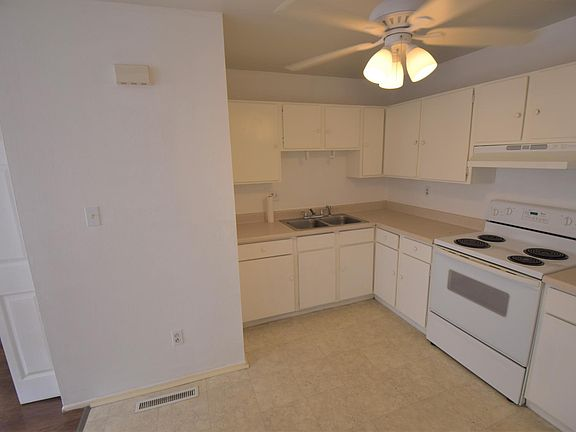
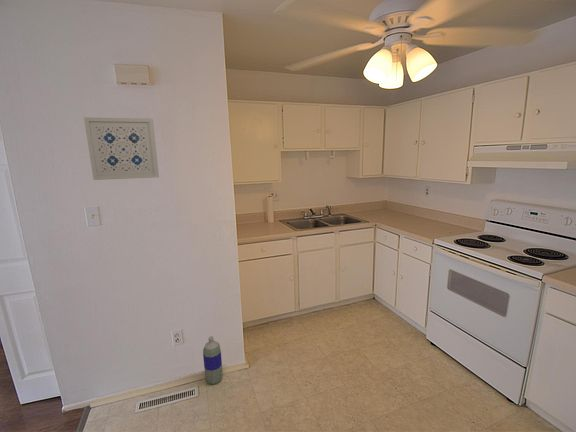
+ wall art [83,116,160,181]
+ bottle [202,335,223,385]
